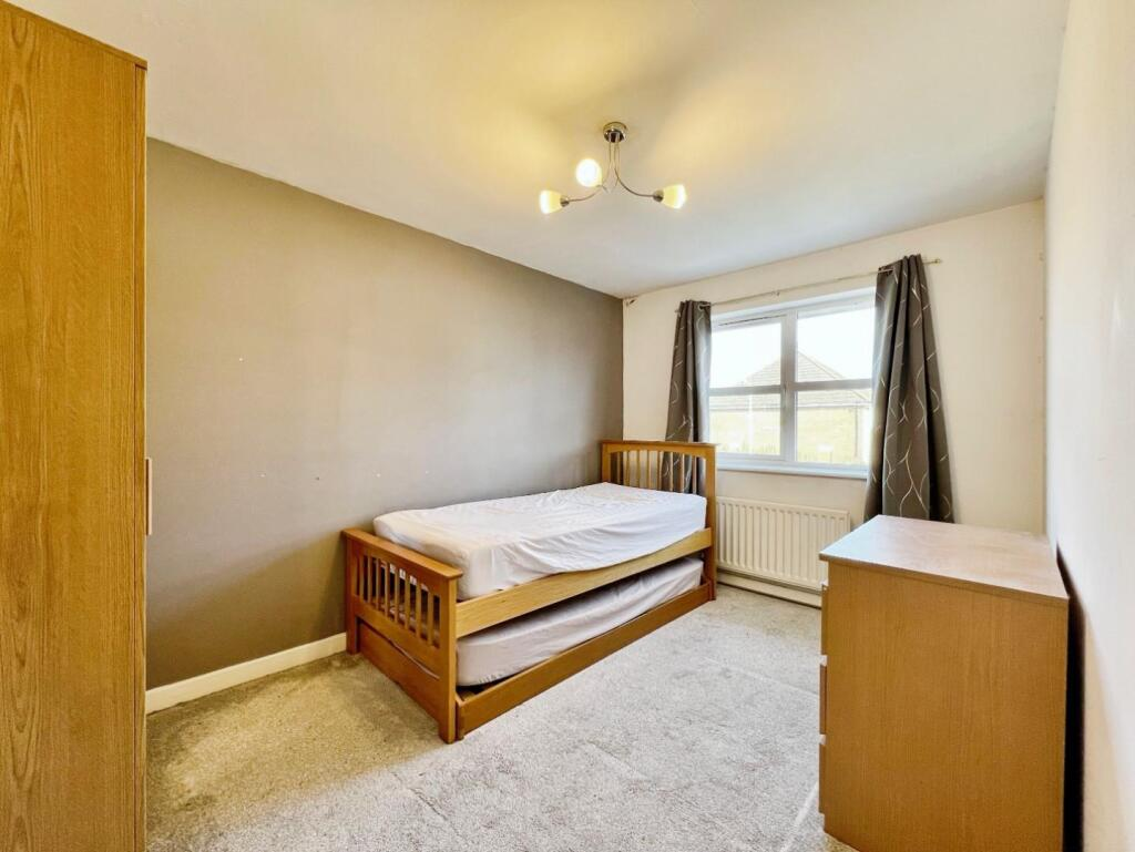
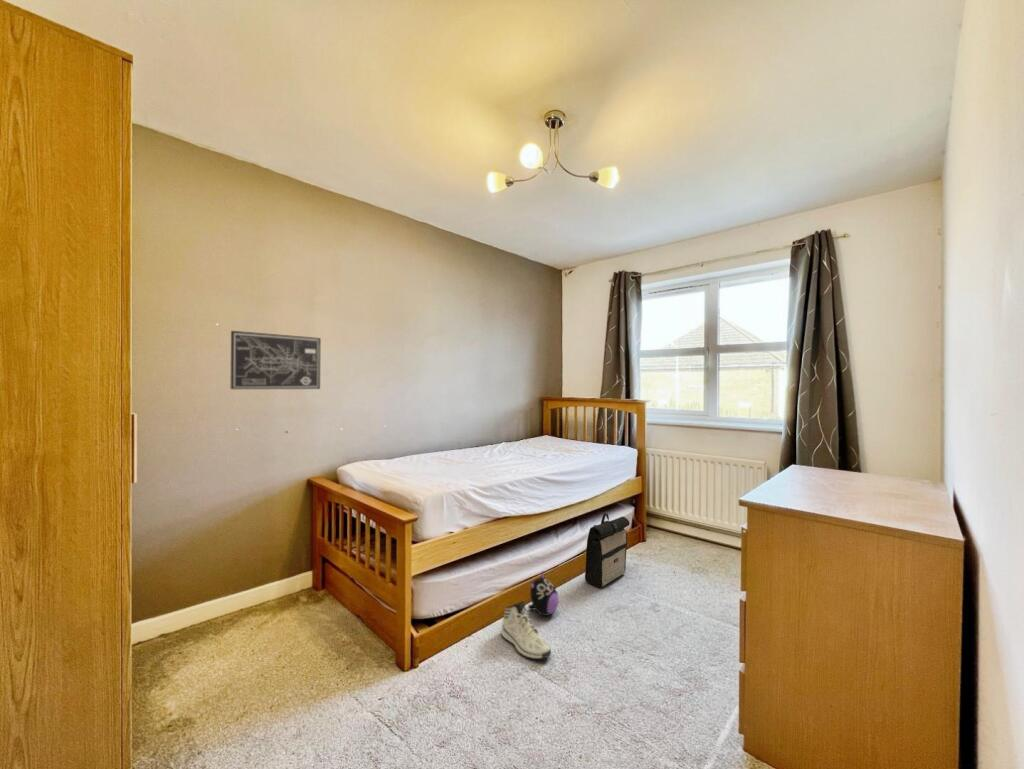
+ plush toy [527,570,560,617]
+ sneaker [500,600,552,661]
+ backpack [584,512,631,589]
+ wall art [230,330,322,390]
